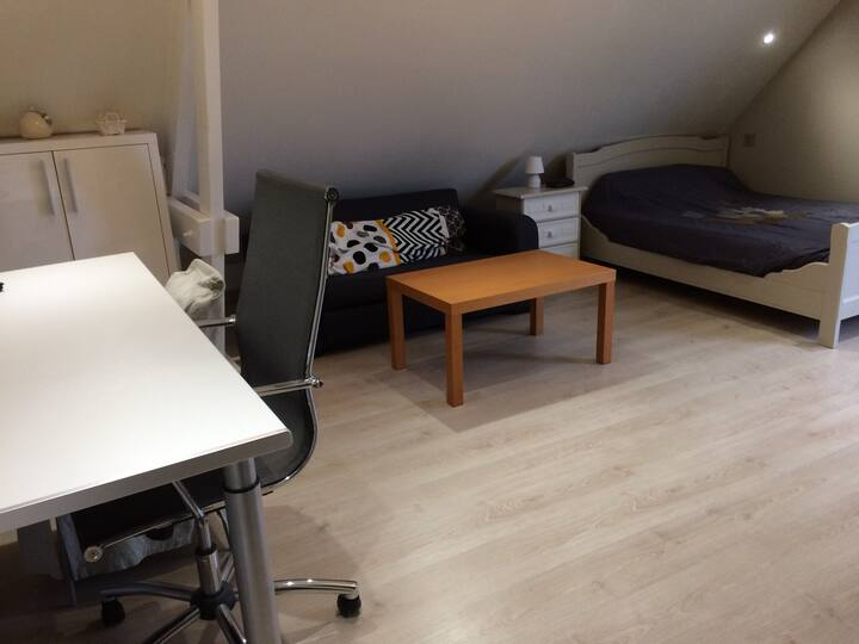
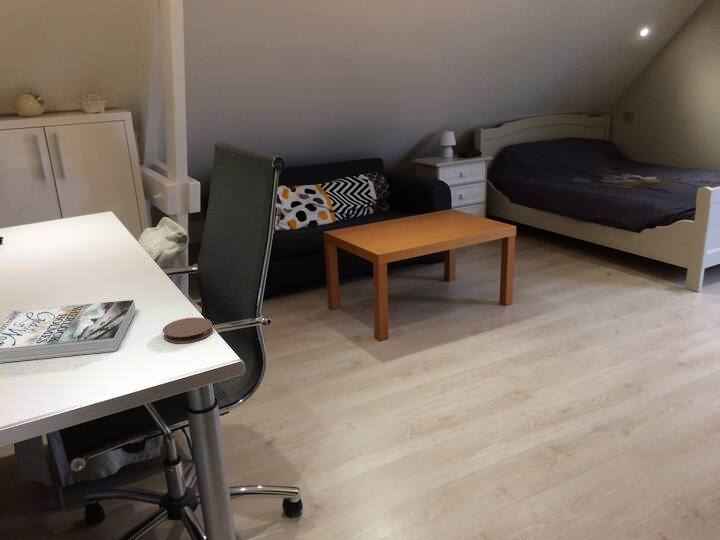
+ coaster [162,317,214,344]
+ book [0,299,137,364]
